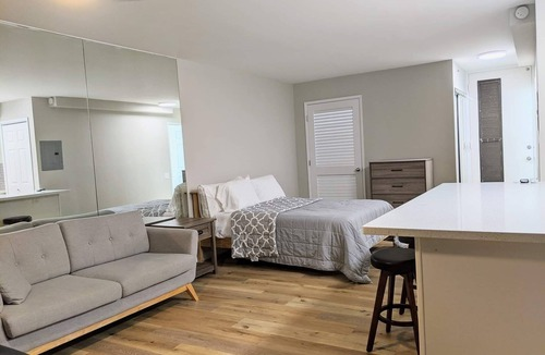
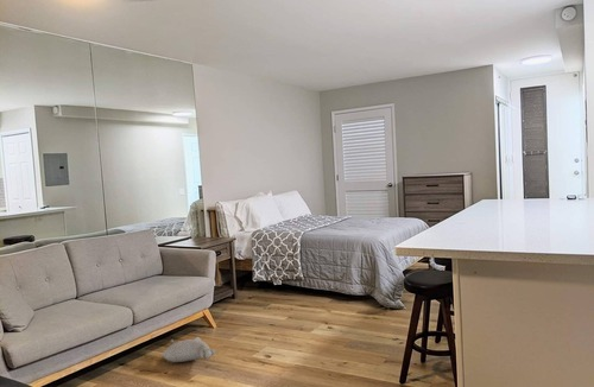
+ plush toy [160,336,217,363]
